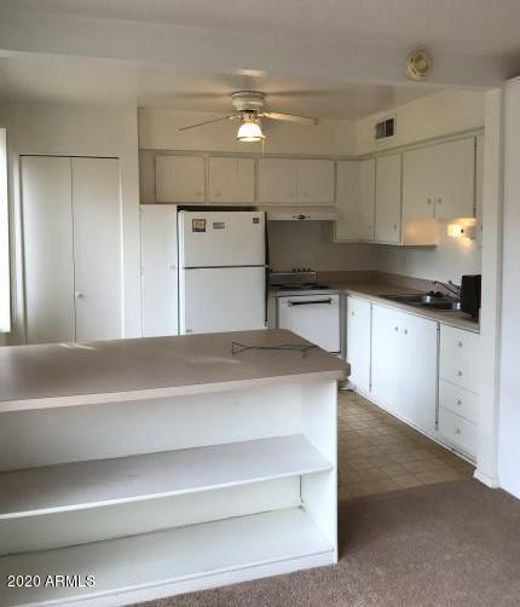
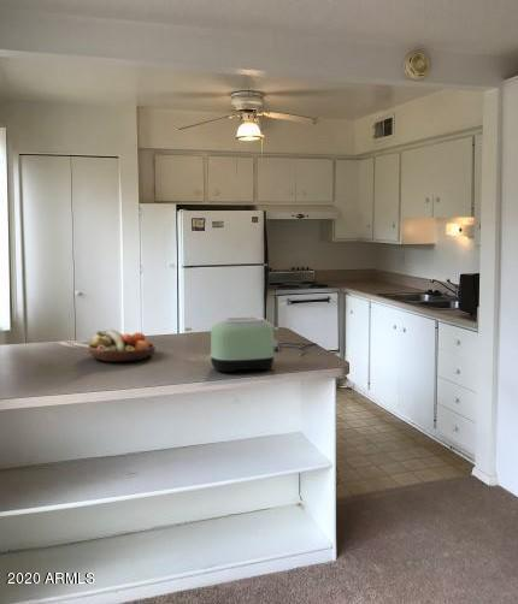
+ toaster [210,315,283,373]
+ fruit bowl [87,327,157,362]
